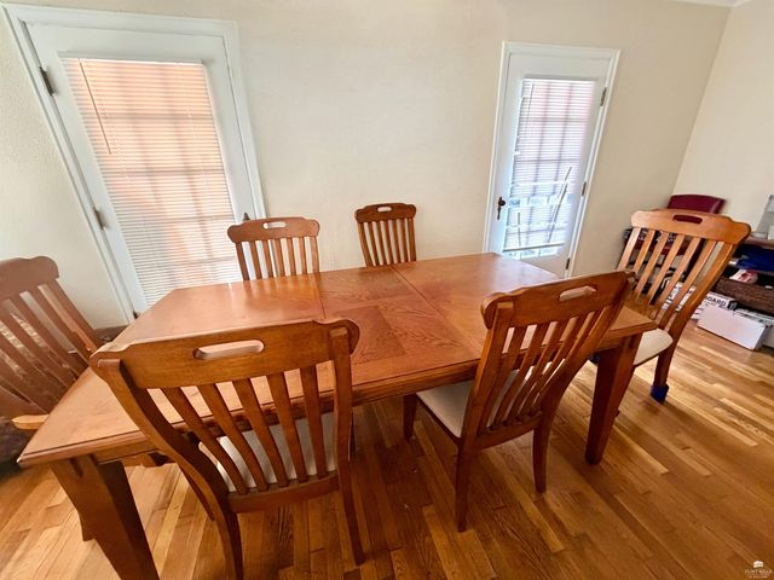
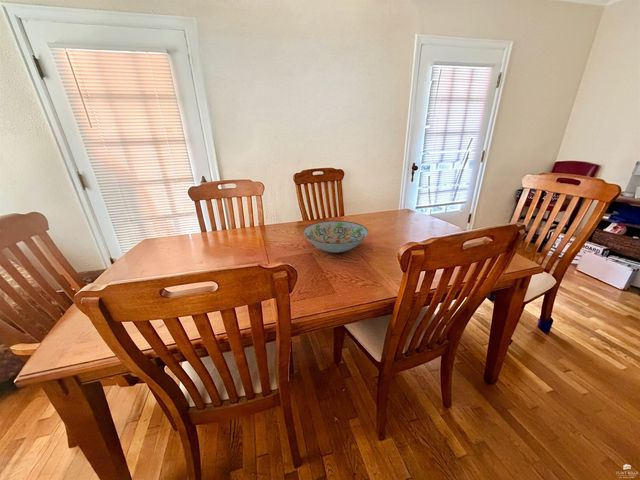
+ decorative bowl [302,220,369,253]
